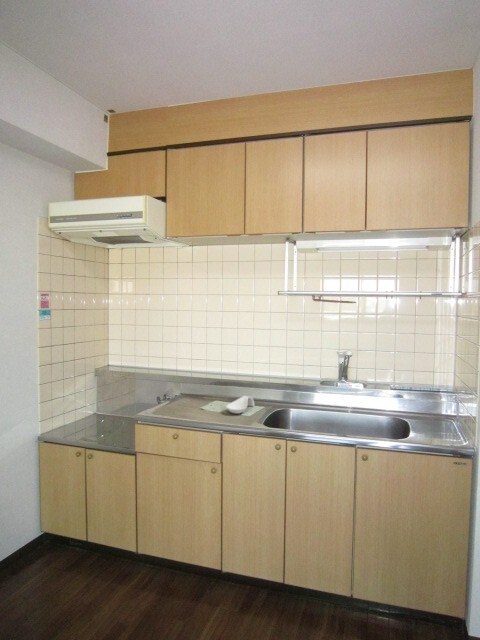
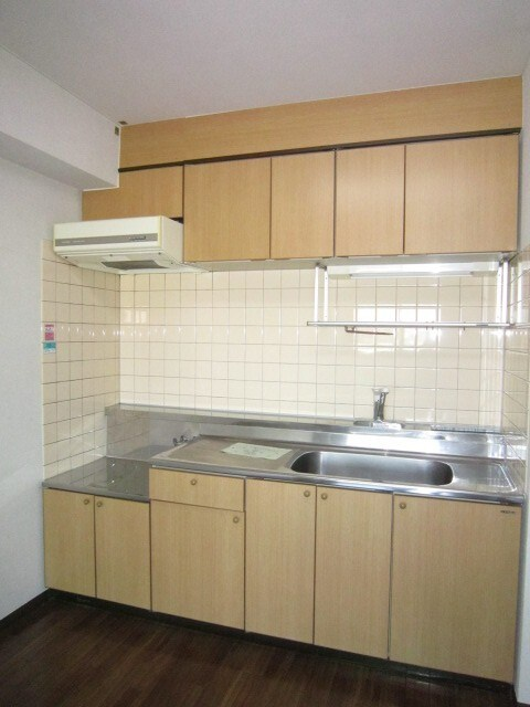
- spoon rest [225,395,256,415]
